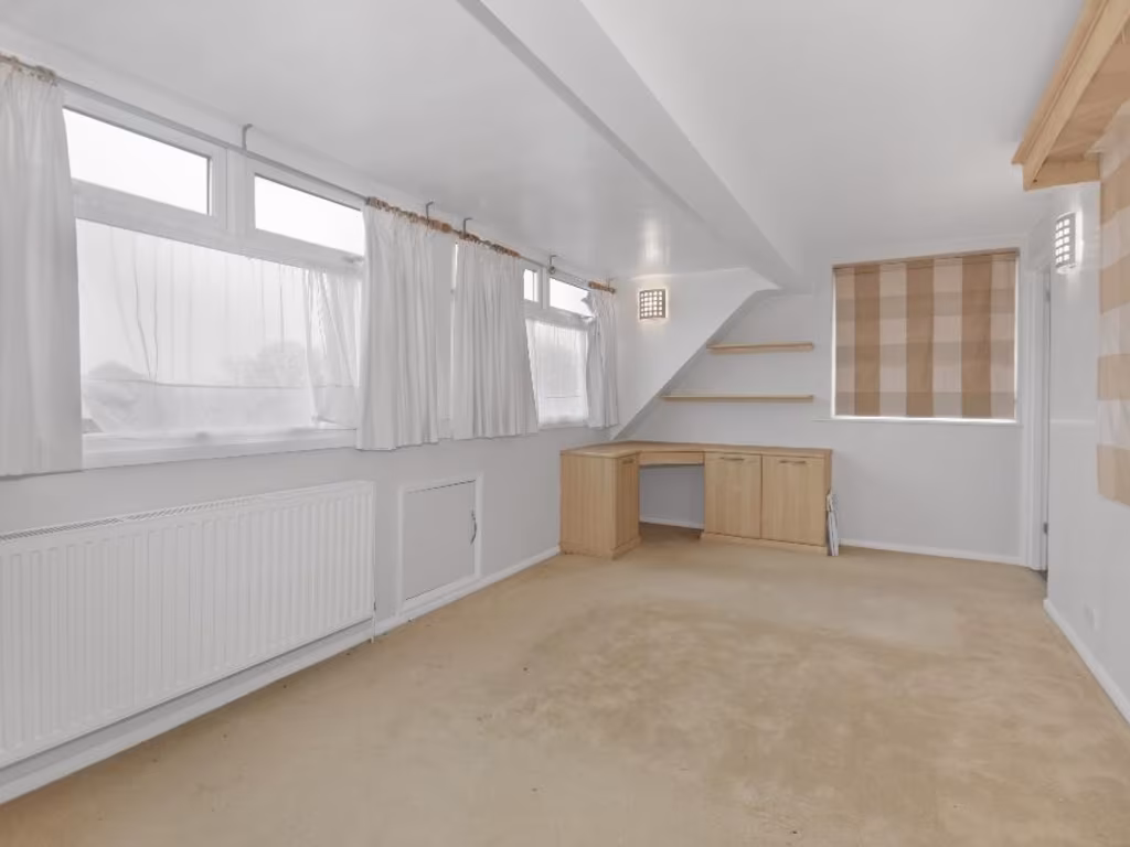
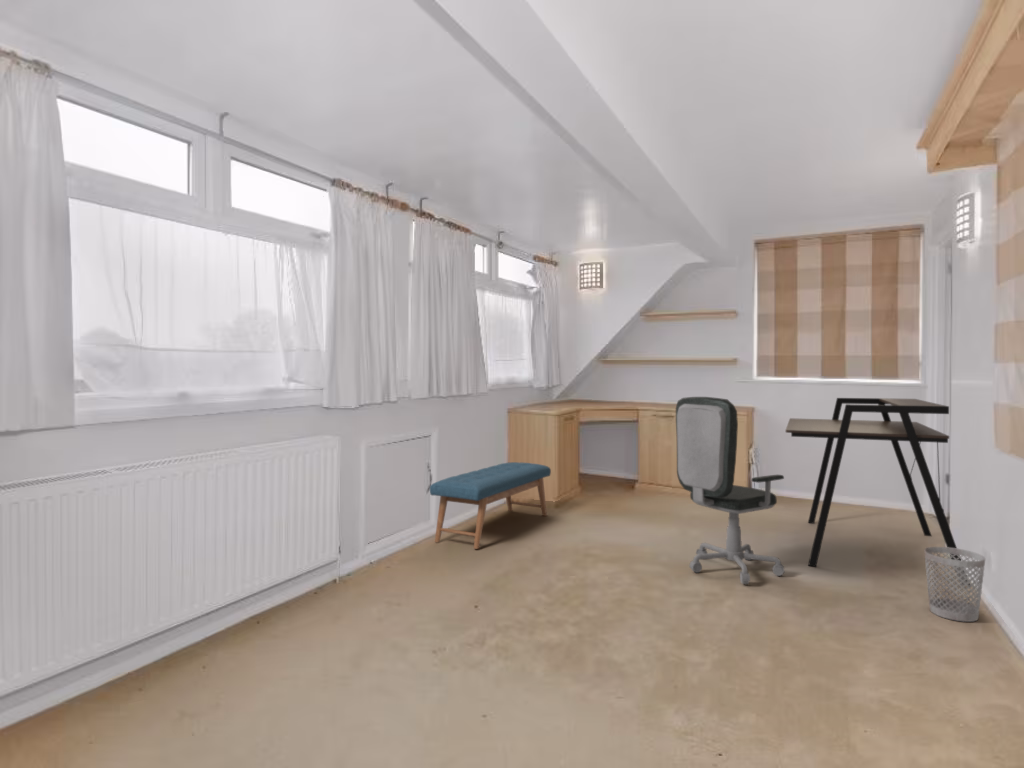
+ desk [785,397,970,585]
+ office chair [675,396,786,585]
+ wastebasket [923,546,986,623]
+ bench [429,461,552,550]
